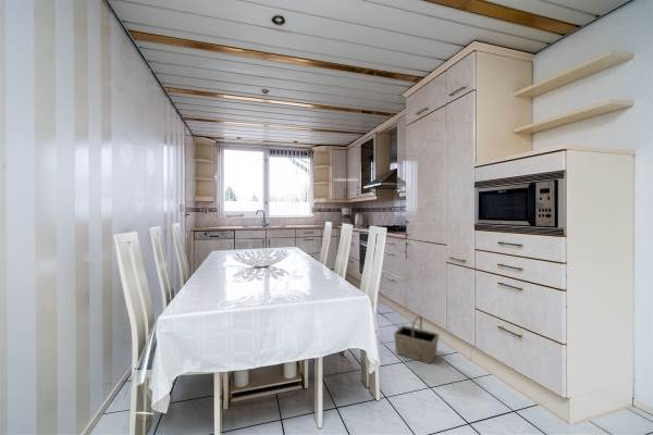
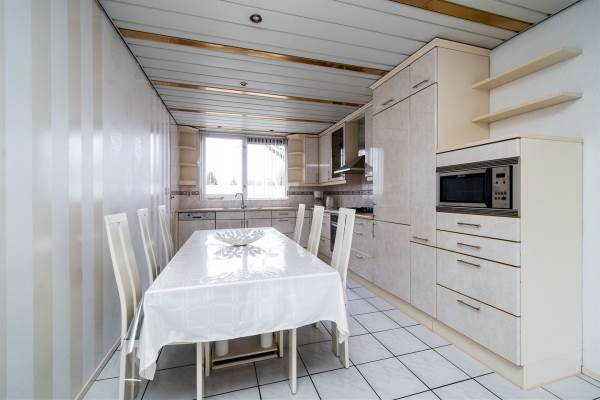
- basket [393,315,441,364]
